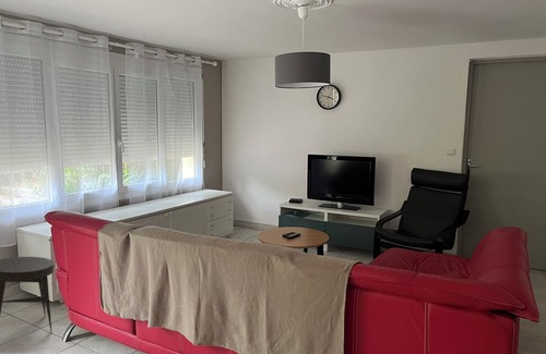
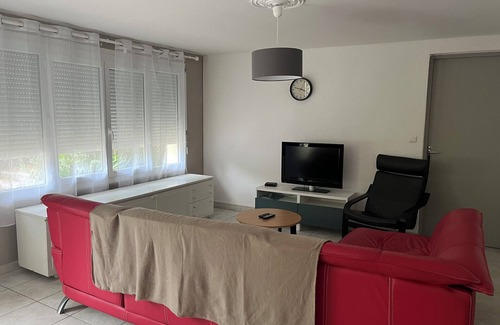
- side table [0,256,55,332]
